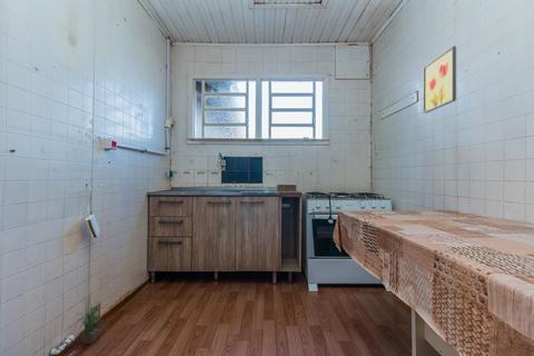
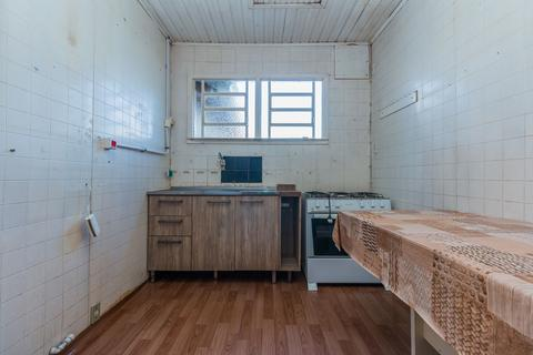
- wall art [422,46,457,115]
- potted plant [71,290,103,345]
